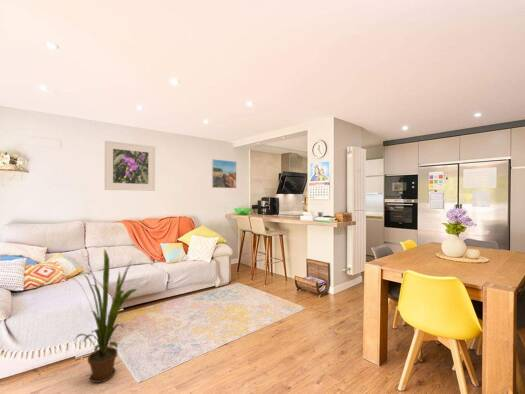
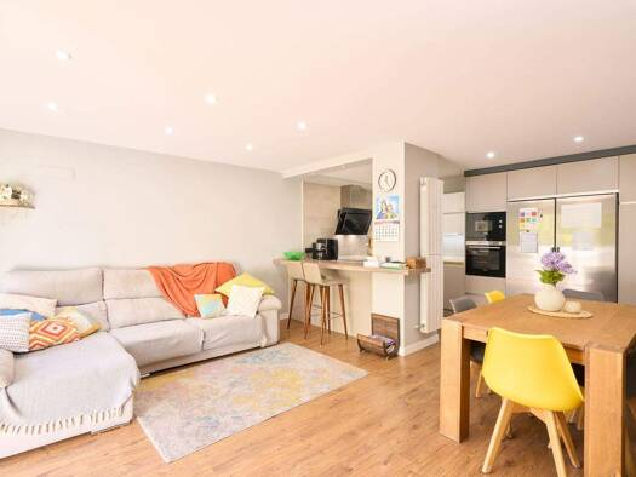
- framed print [211,158,237,189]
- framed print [104,140,156,192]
- house plant [61,248,138,384]
